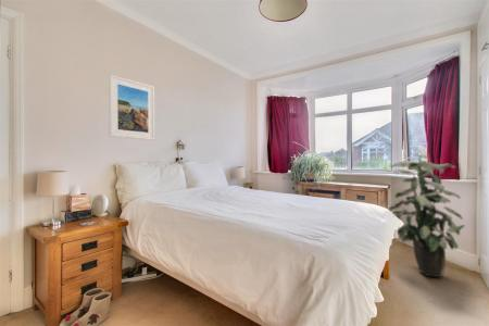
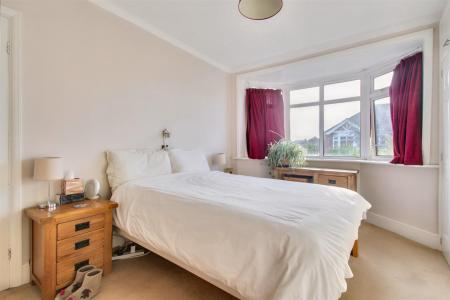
- indoor plant [388,153,466,278]
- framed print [108,73,155,141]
